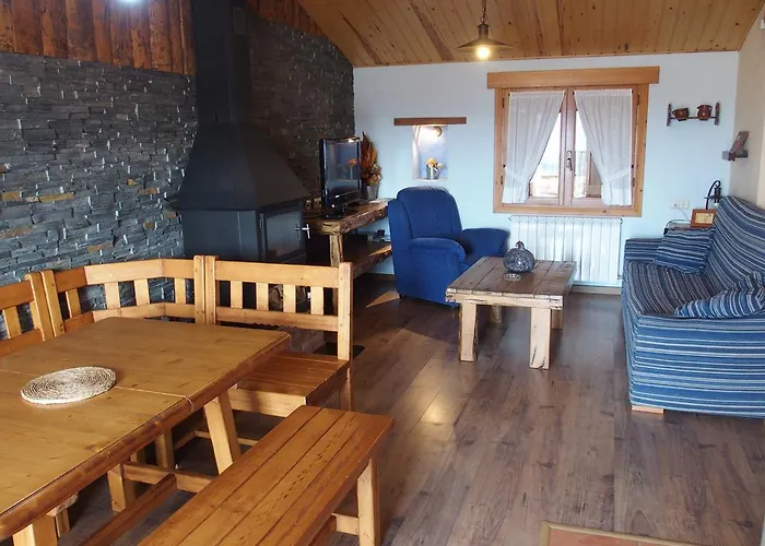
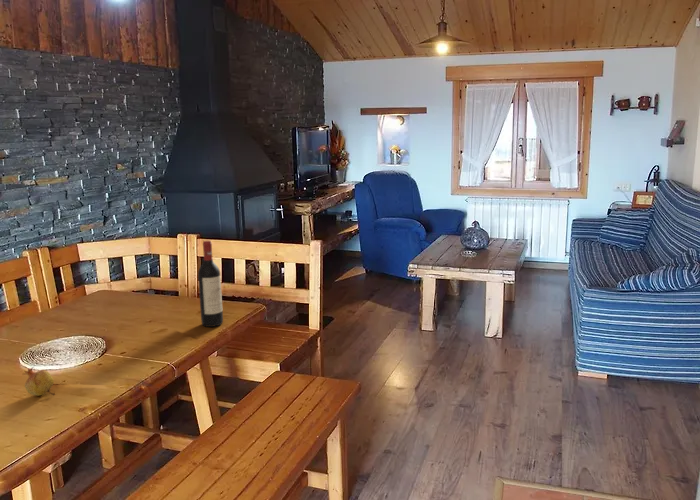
+ fruit [22,366,56,397]
+ wine bottle [197,240,224,328]
